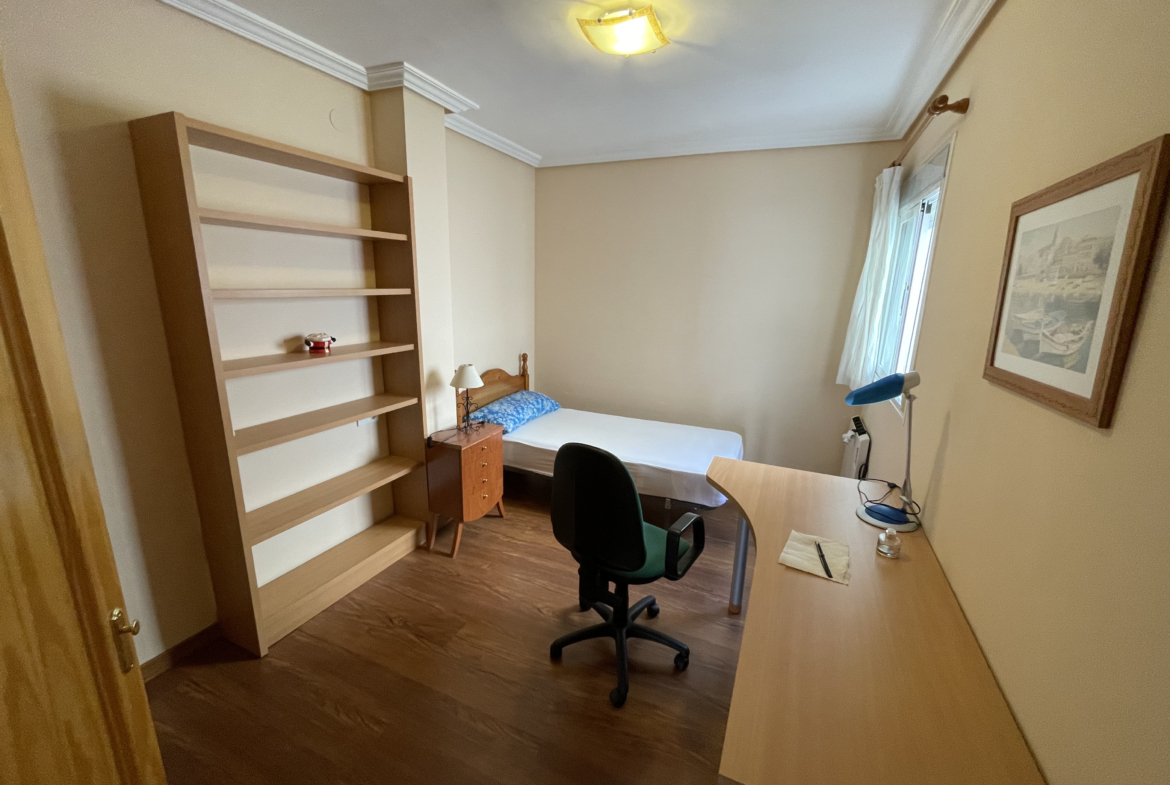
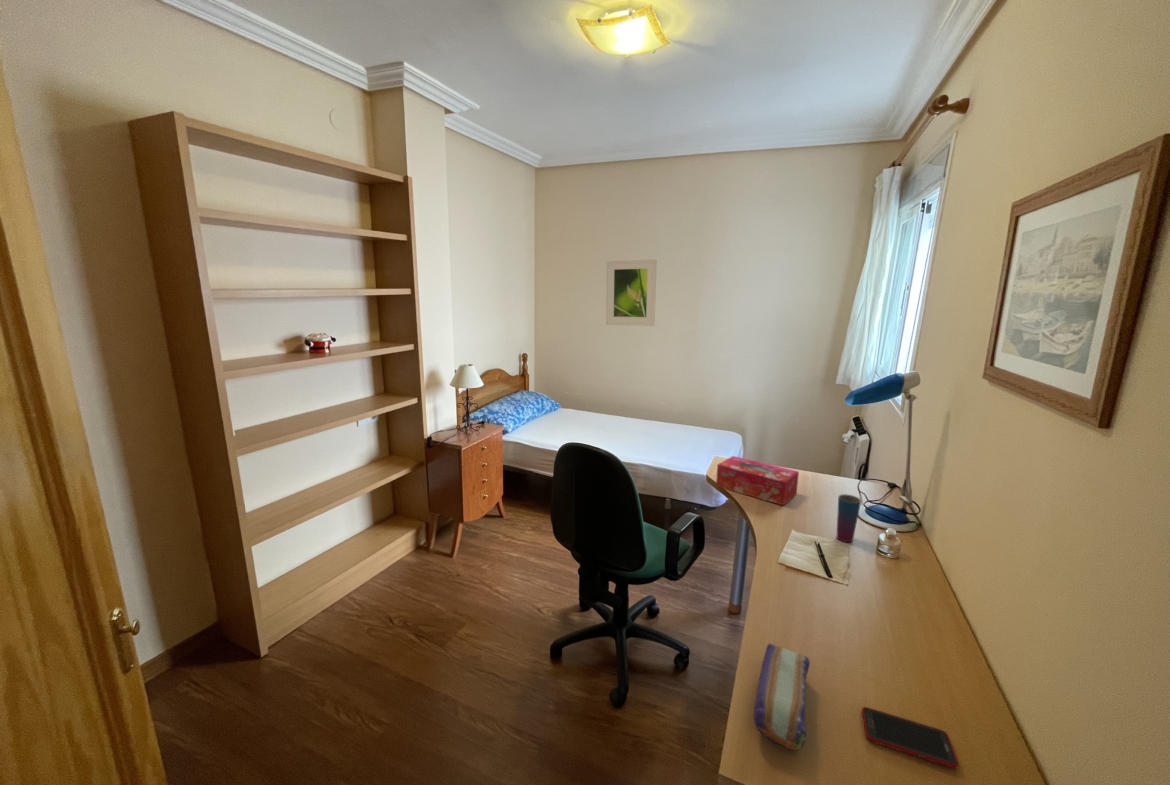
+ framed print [605,258,658,327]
+ cell phone [861,706,959,769]
+ tissue box [715,455,800,507]
+ cup [836,493,862,543]
+ pencil case [753,643,811,751]
